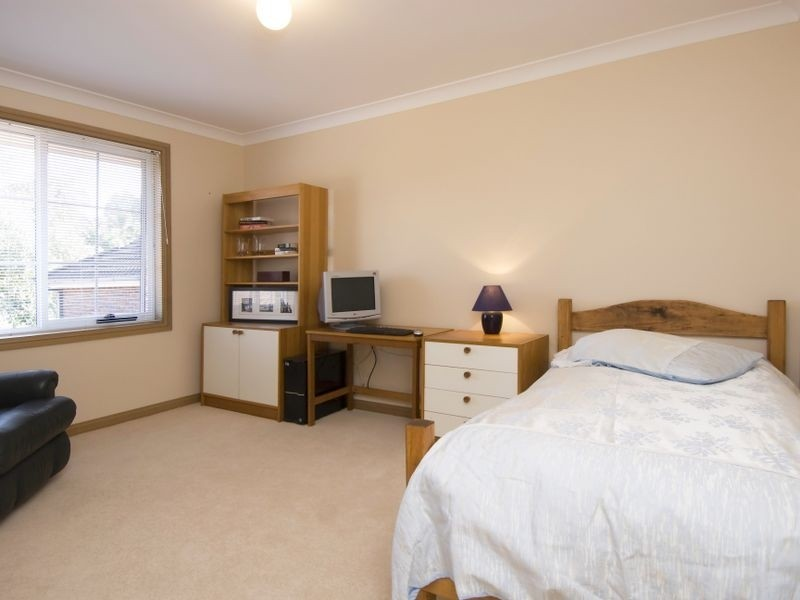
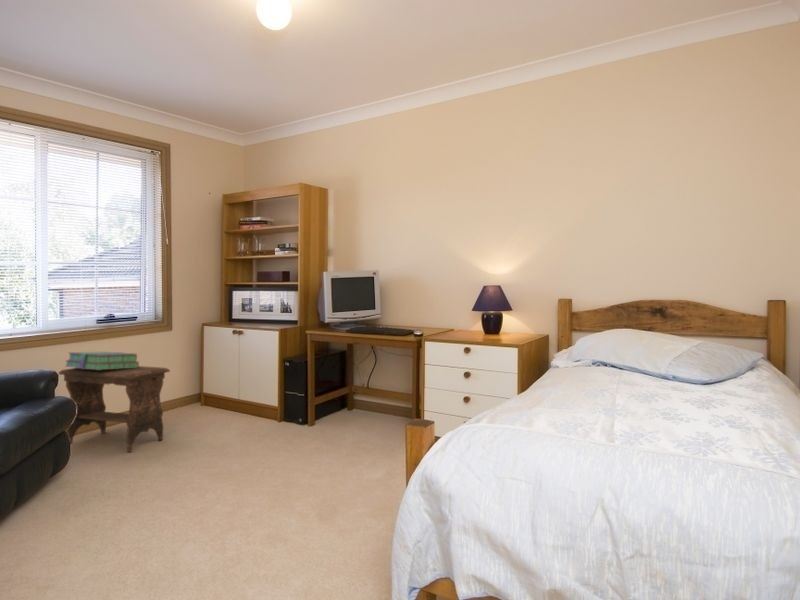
+ footstool [58,365,171,453]
+ stack of books [64,350,140,370]
